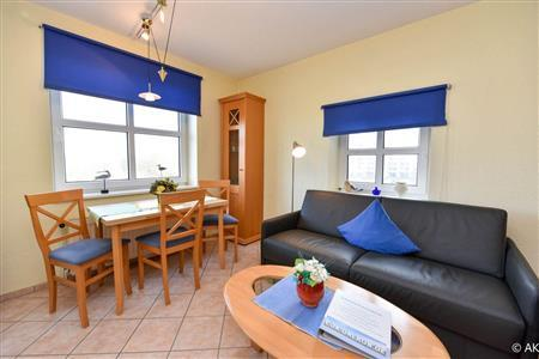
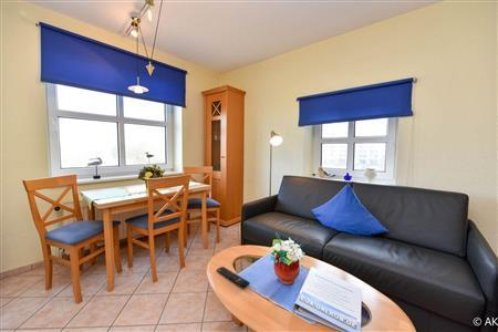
+ remote control [216,266,251,289]
